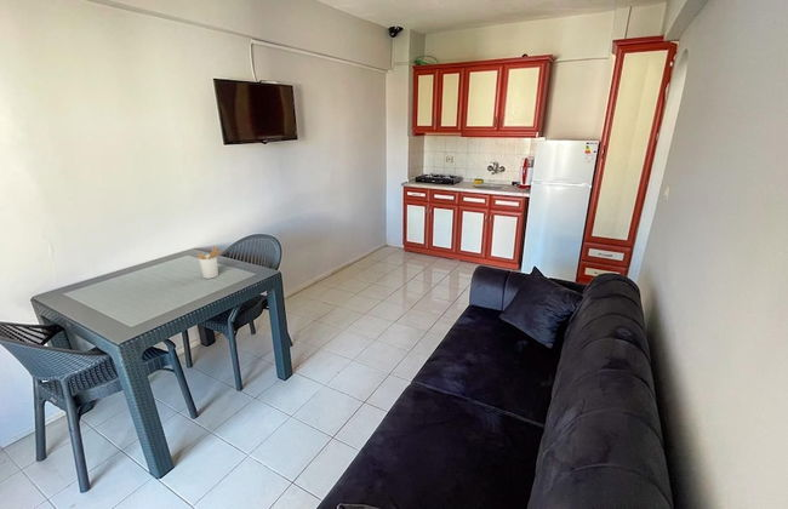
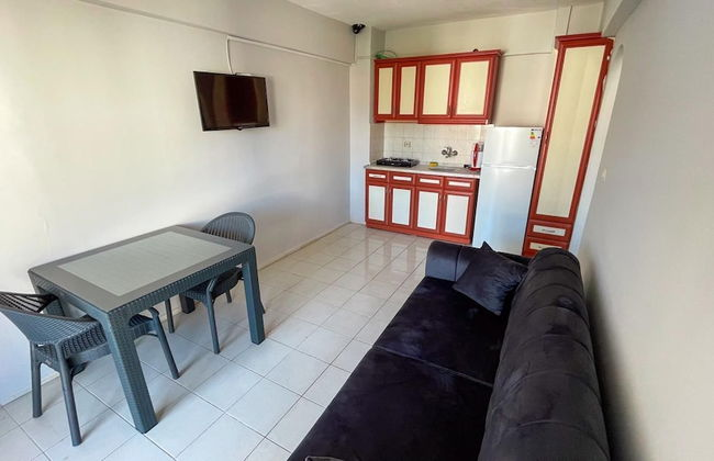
- utensil holder [196,245,223,280]
